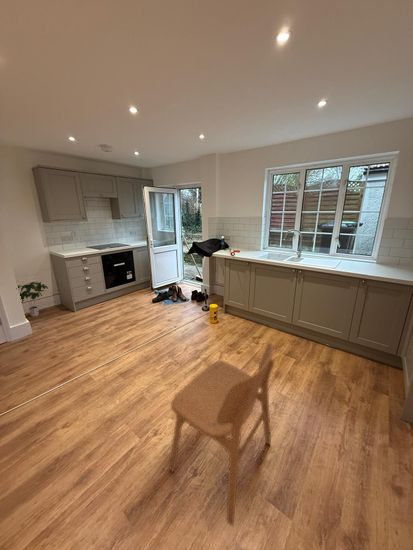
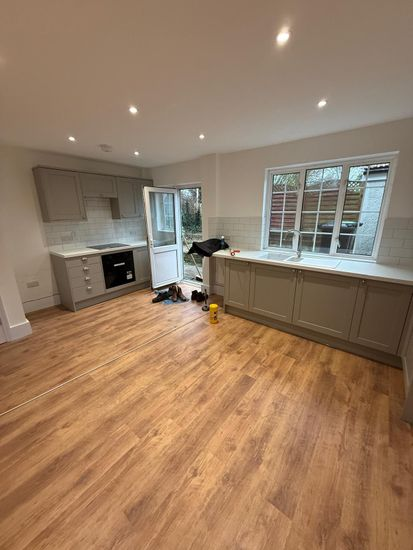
- potted plant [17,281,49,318]
- dining chair [168,342,275,528]
